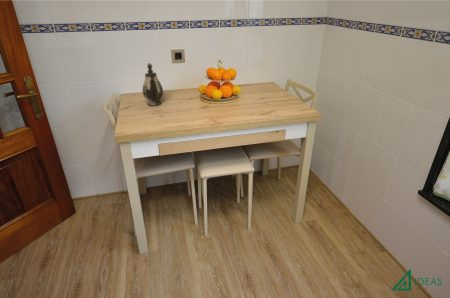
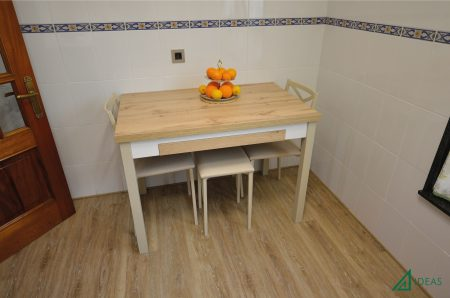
- teapot [142,62,164,107]
